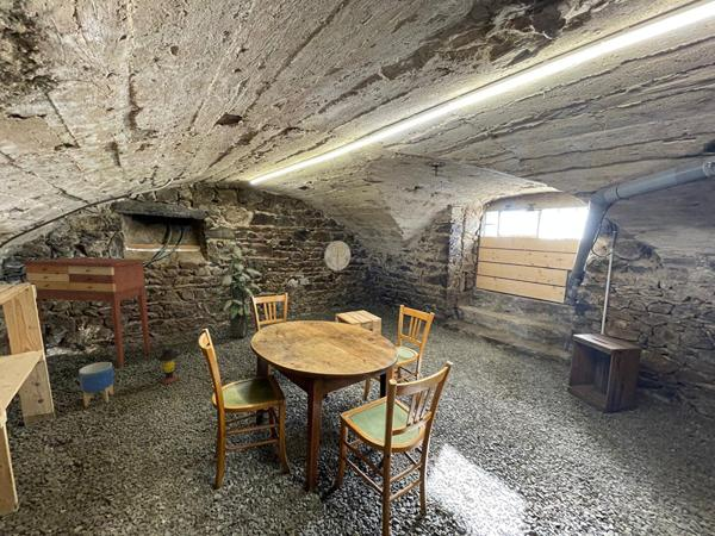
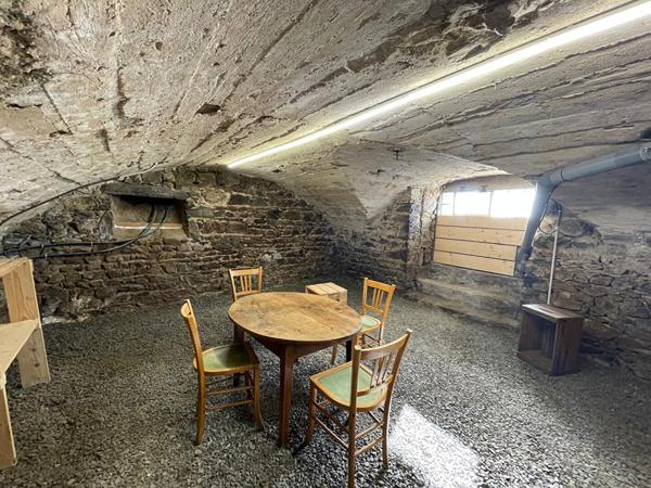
- wall decoration [323,239,352,272]
- planter [77,361,114,407]
- lantern [156,347,181,386]
- console table [19,257,151,368]
- indoor plant [210,241,262,338]
